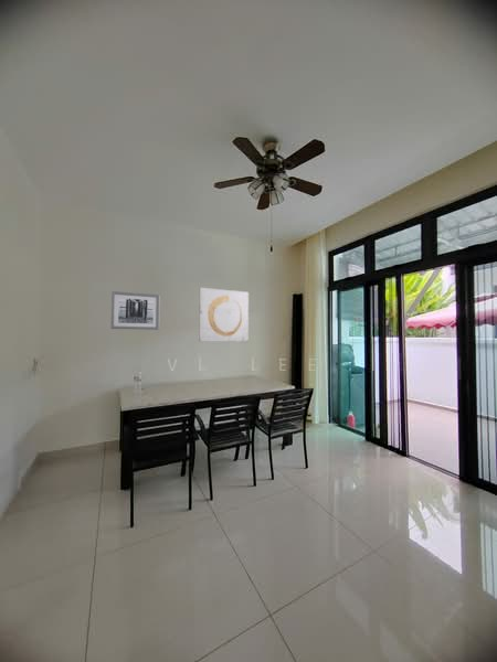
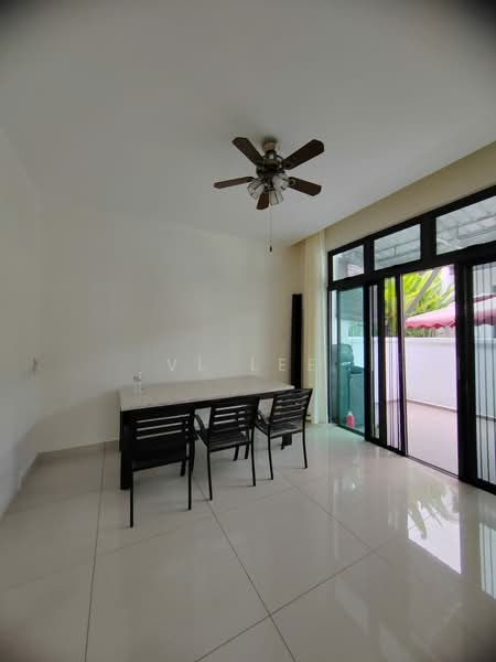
- wall art [110,290,161,331]
- wall art [198,287,250,342]
